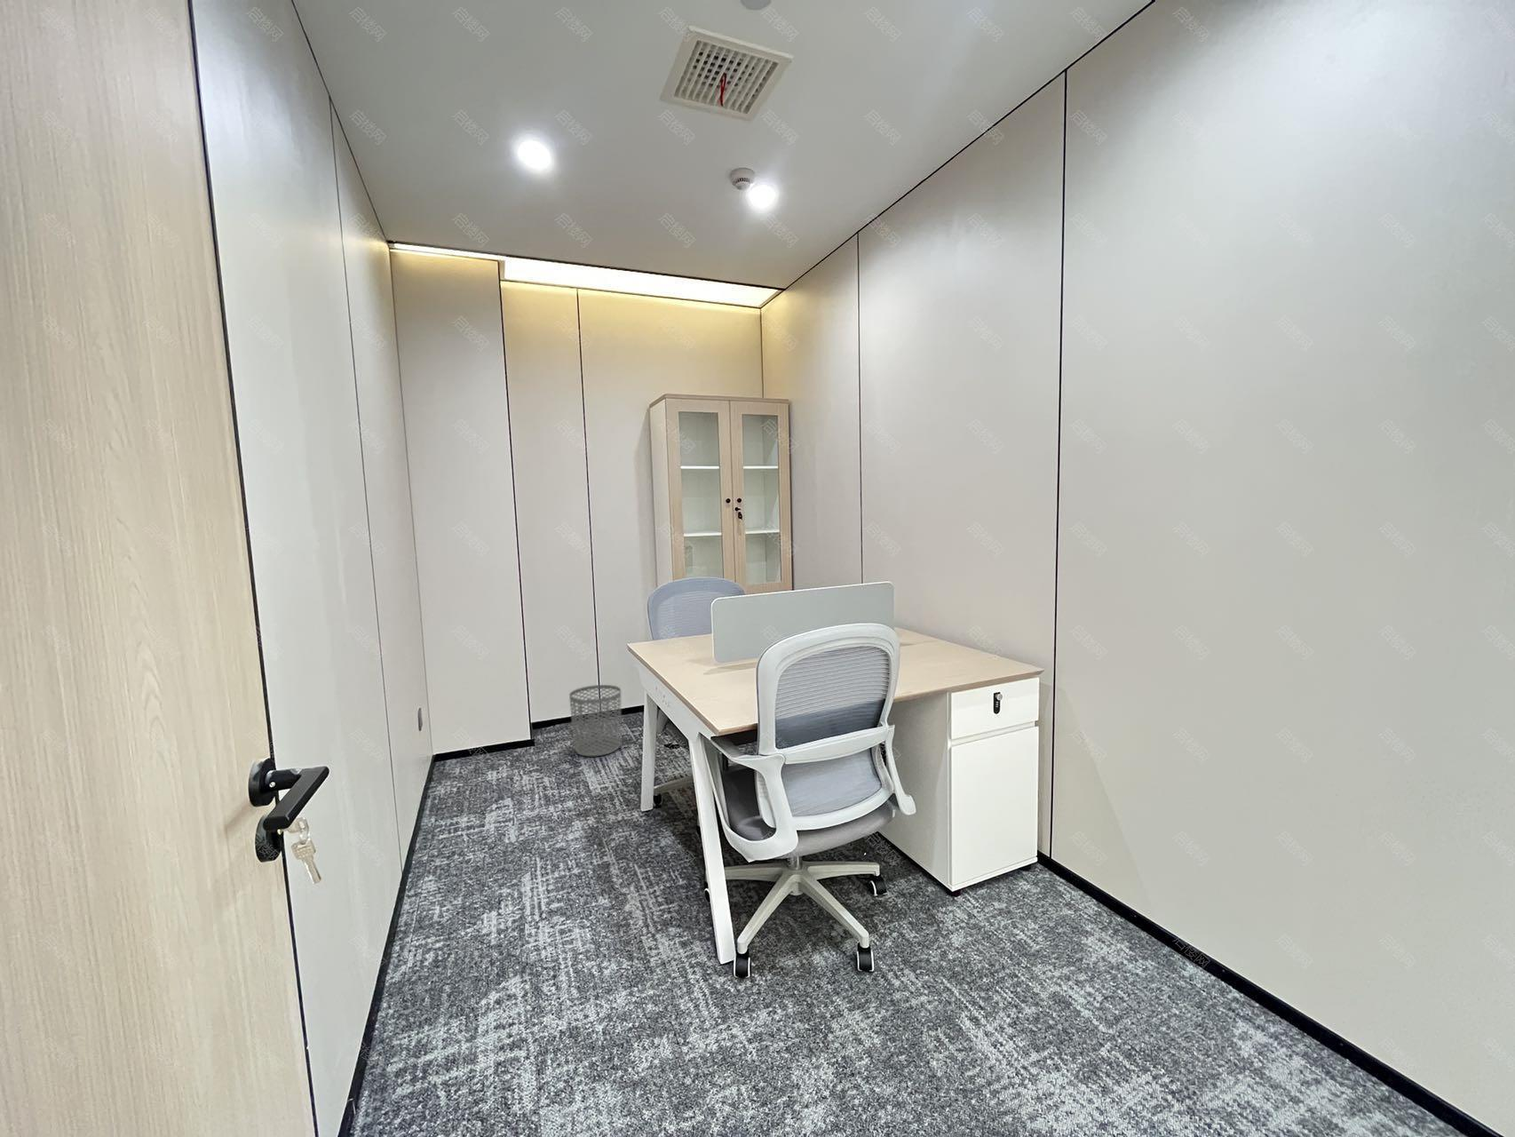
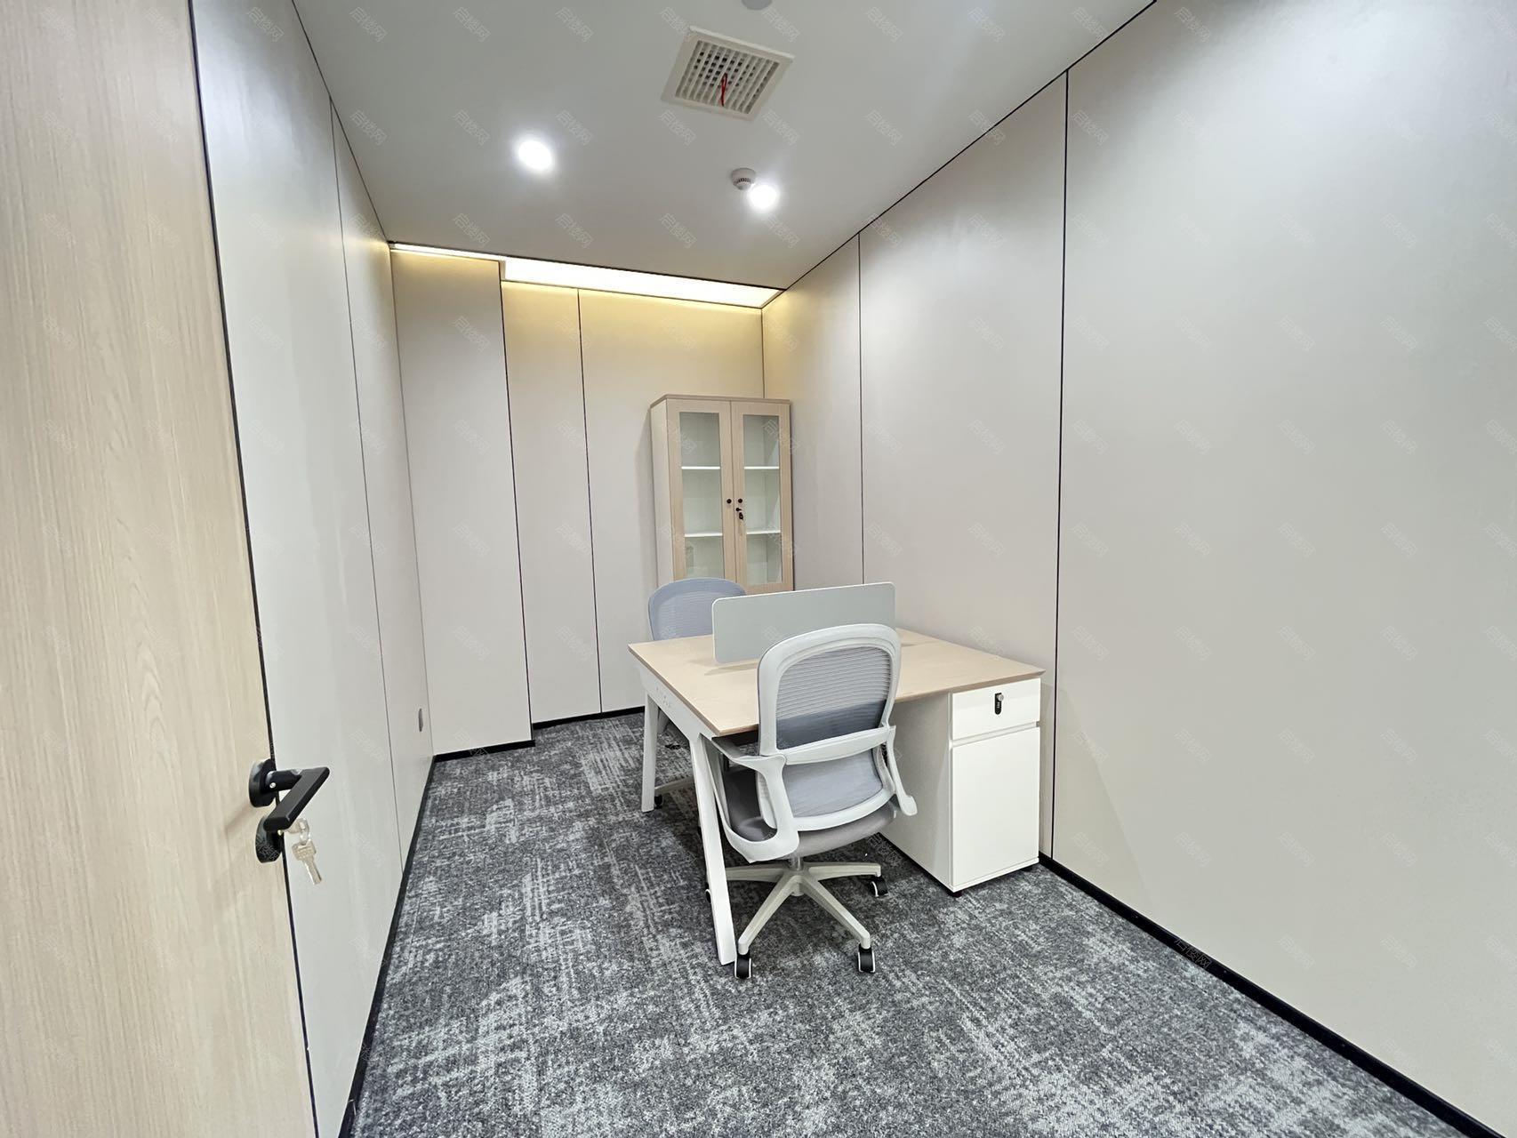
- waste bin [568,684,622,757]
